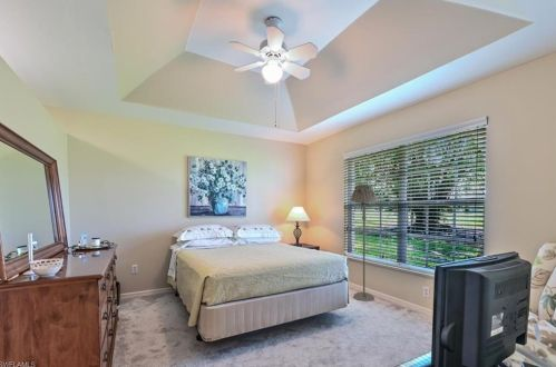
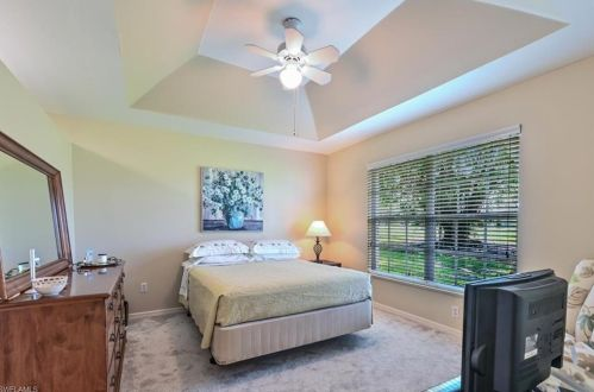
- floor lamp [350,184,379,302]
